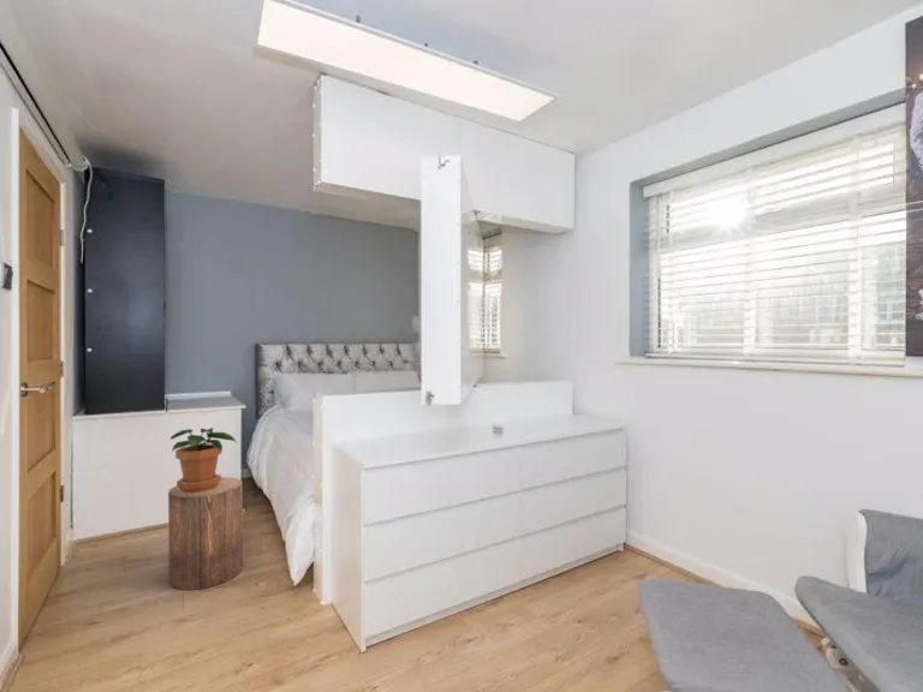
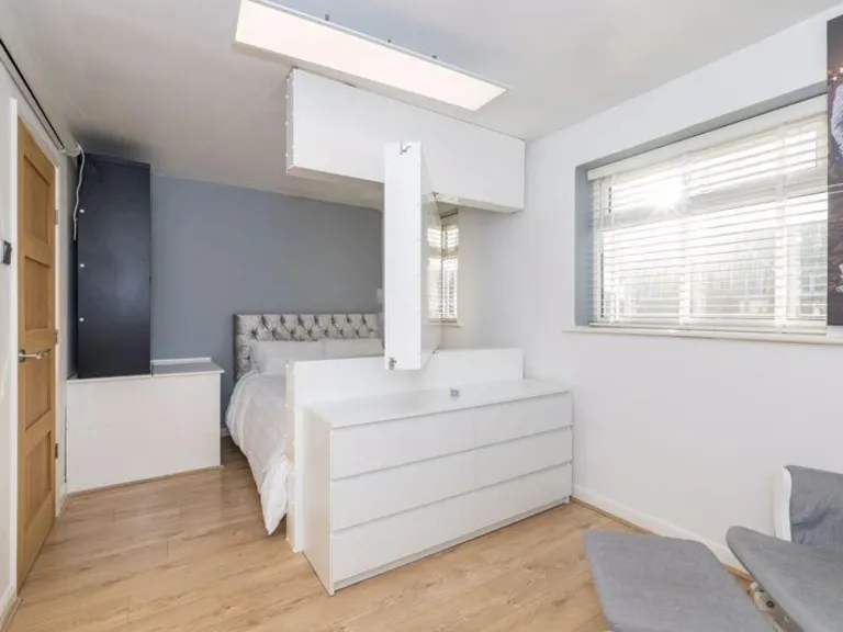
- potted plant [168,426,238,493]
- stool [167,476,244,591]
